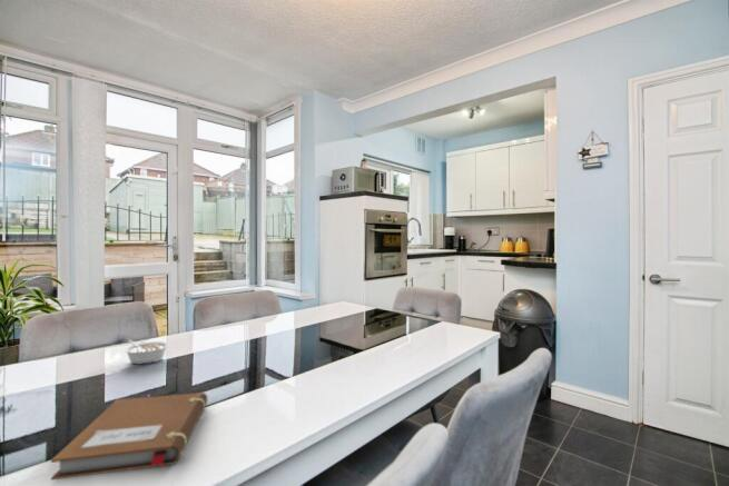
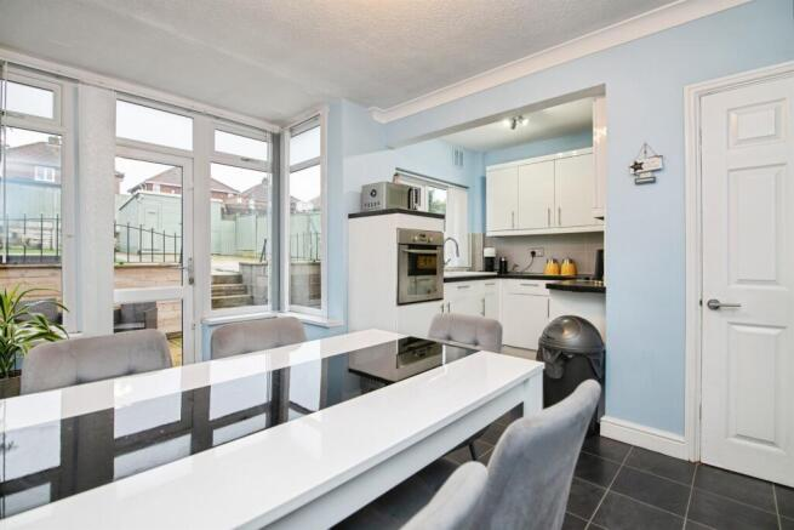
- legume [122,339,170,365]
- notebook [50,391,208,482]
